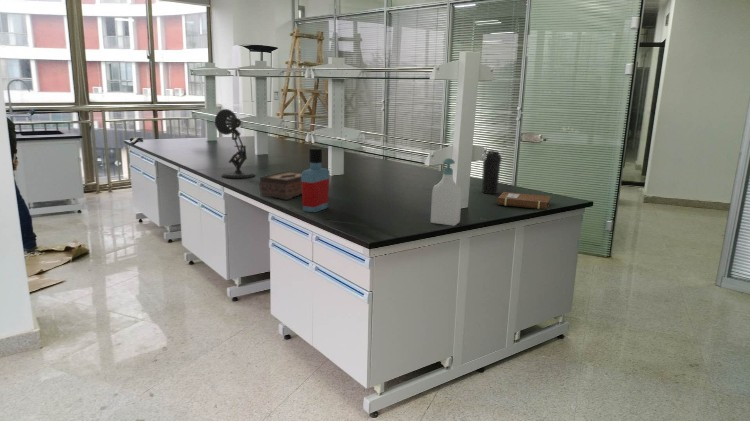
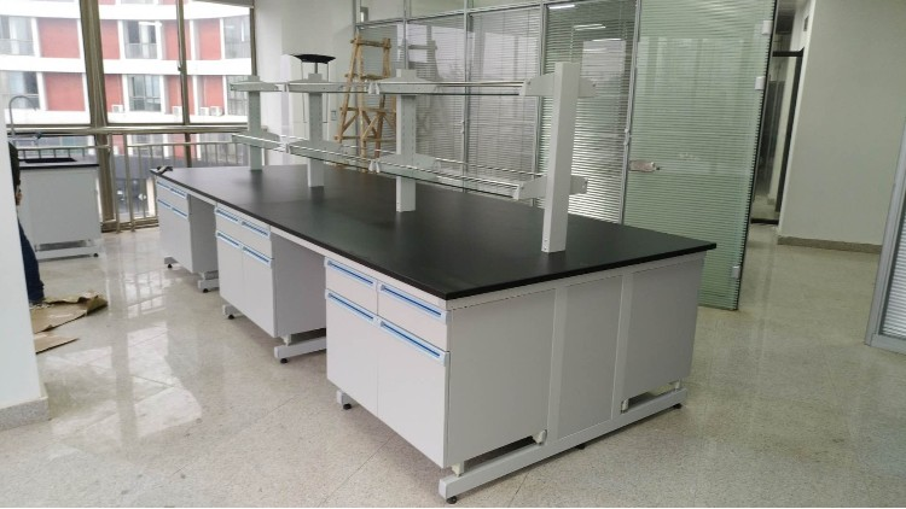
- desk lamp [214,108,256,179]
- soap bottle [430,157,463,227]
- bottle [301,147,331,213]
- water bottle [481,149,503,195]
- notebook [496,191,551,211]
- tissue box [259,170,302,201]
